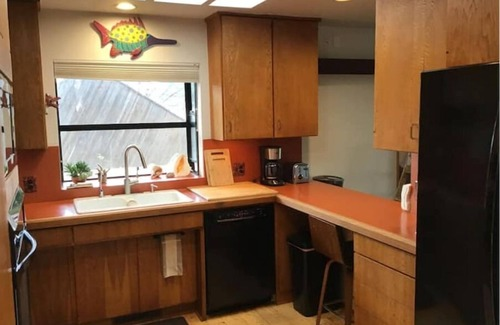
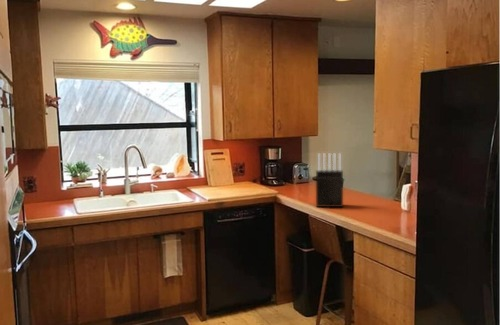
+ knife block [315,152,344,209]
